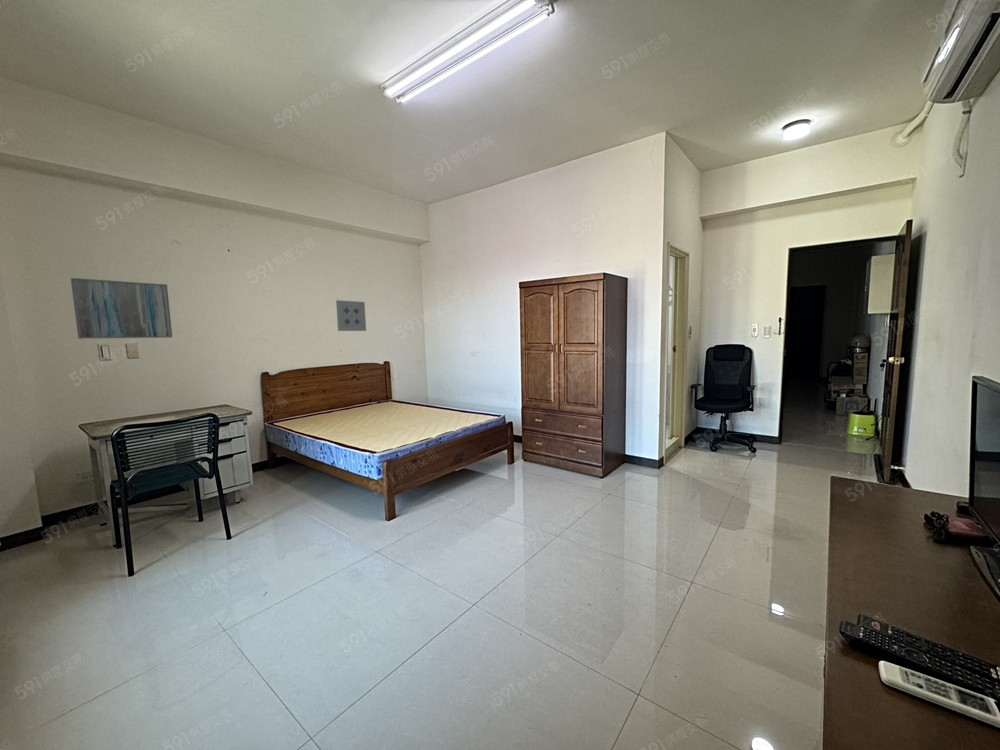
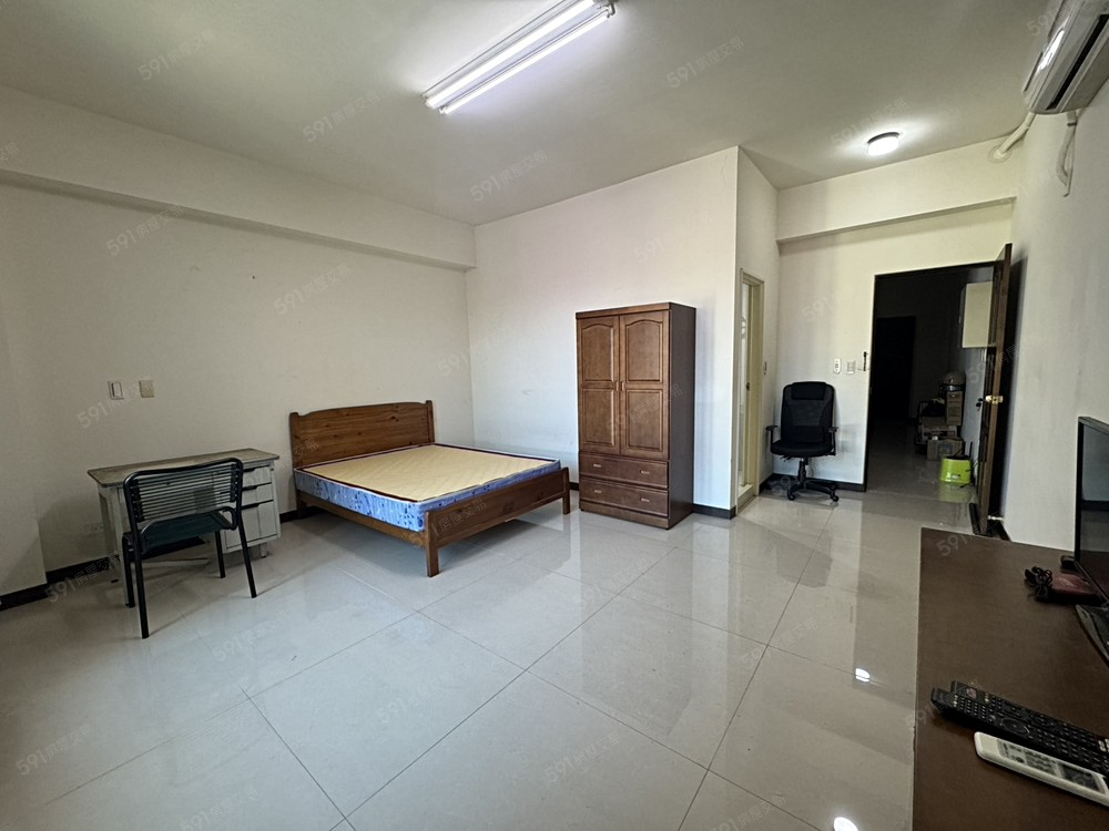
- wall art [335,299,367,332]
- wall art [70,277,173,340]
